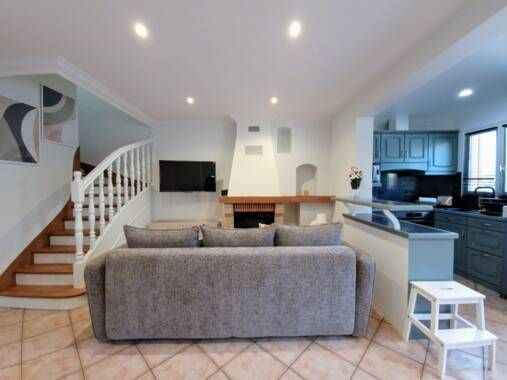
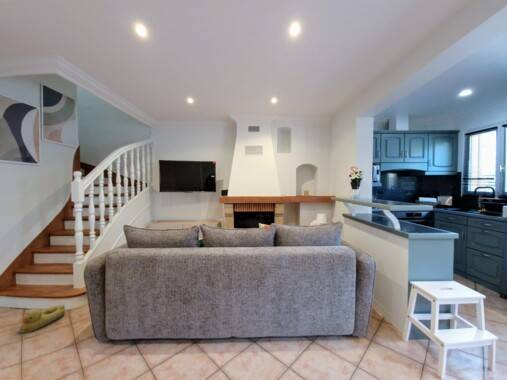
+ rubber duck [18,304,66,334]
